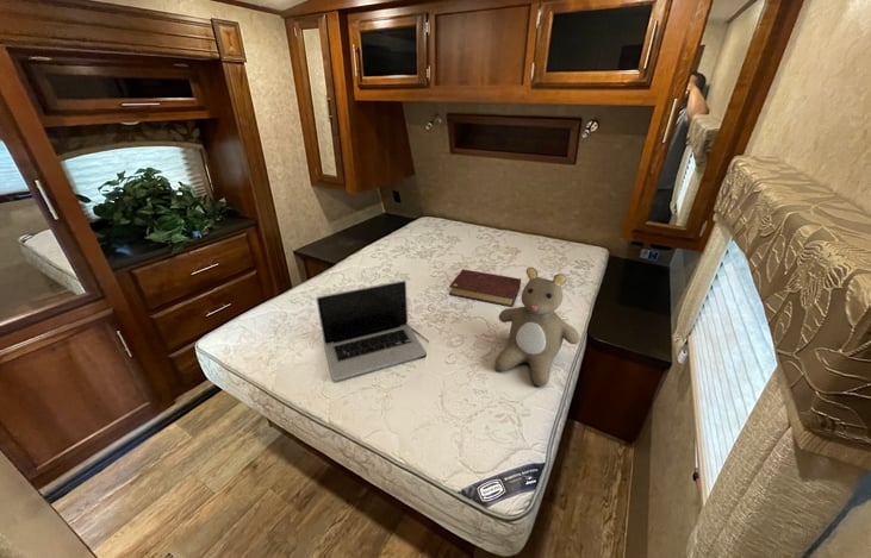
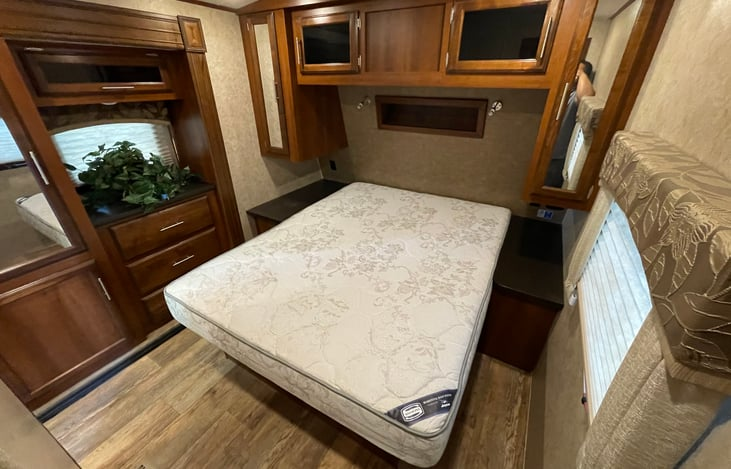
- teddy bear [493,267,581,388]
- laptop [315,278,428,382]
- book [448,268,522,308]
